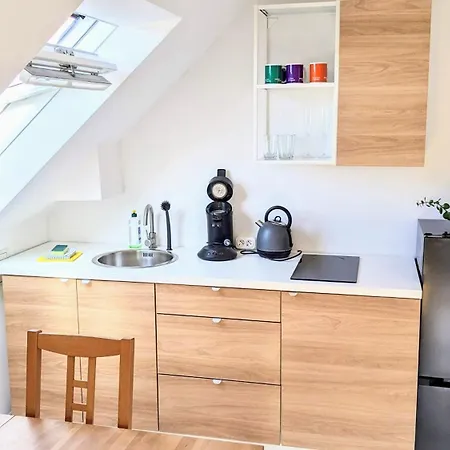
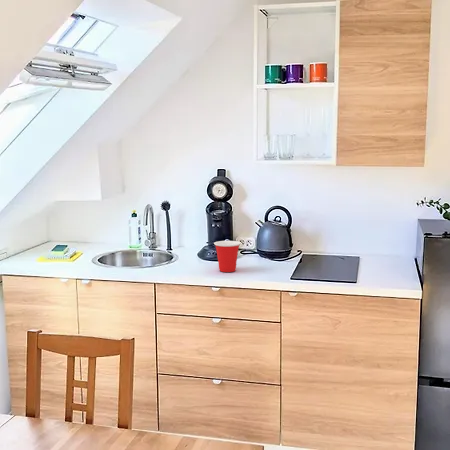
+ cup [213,240,242,273]
